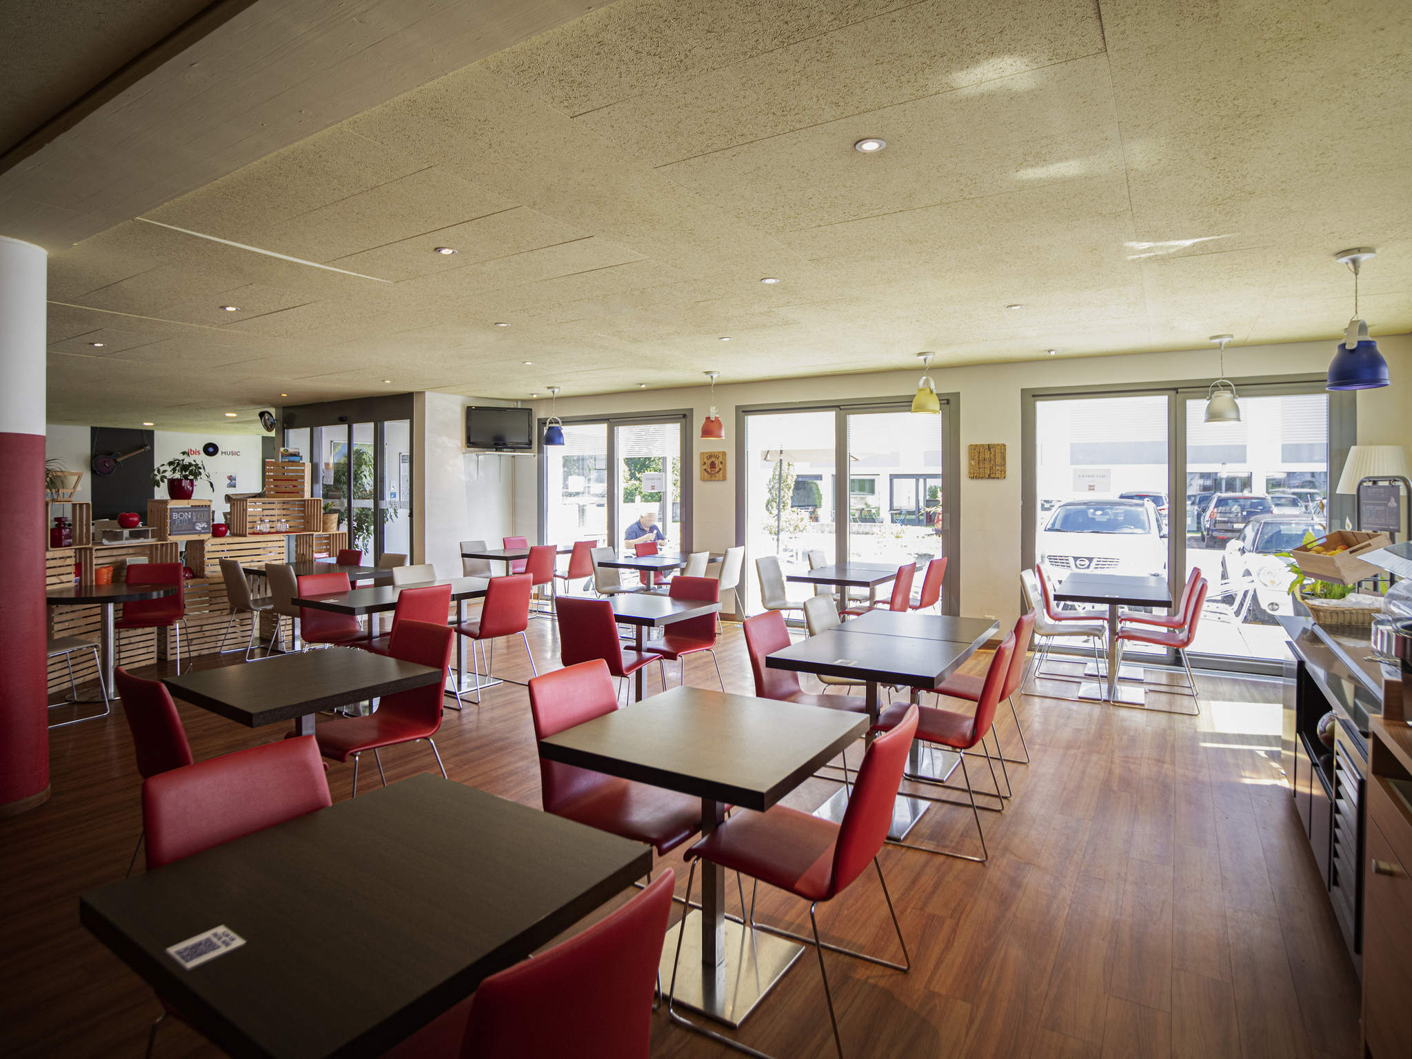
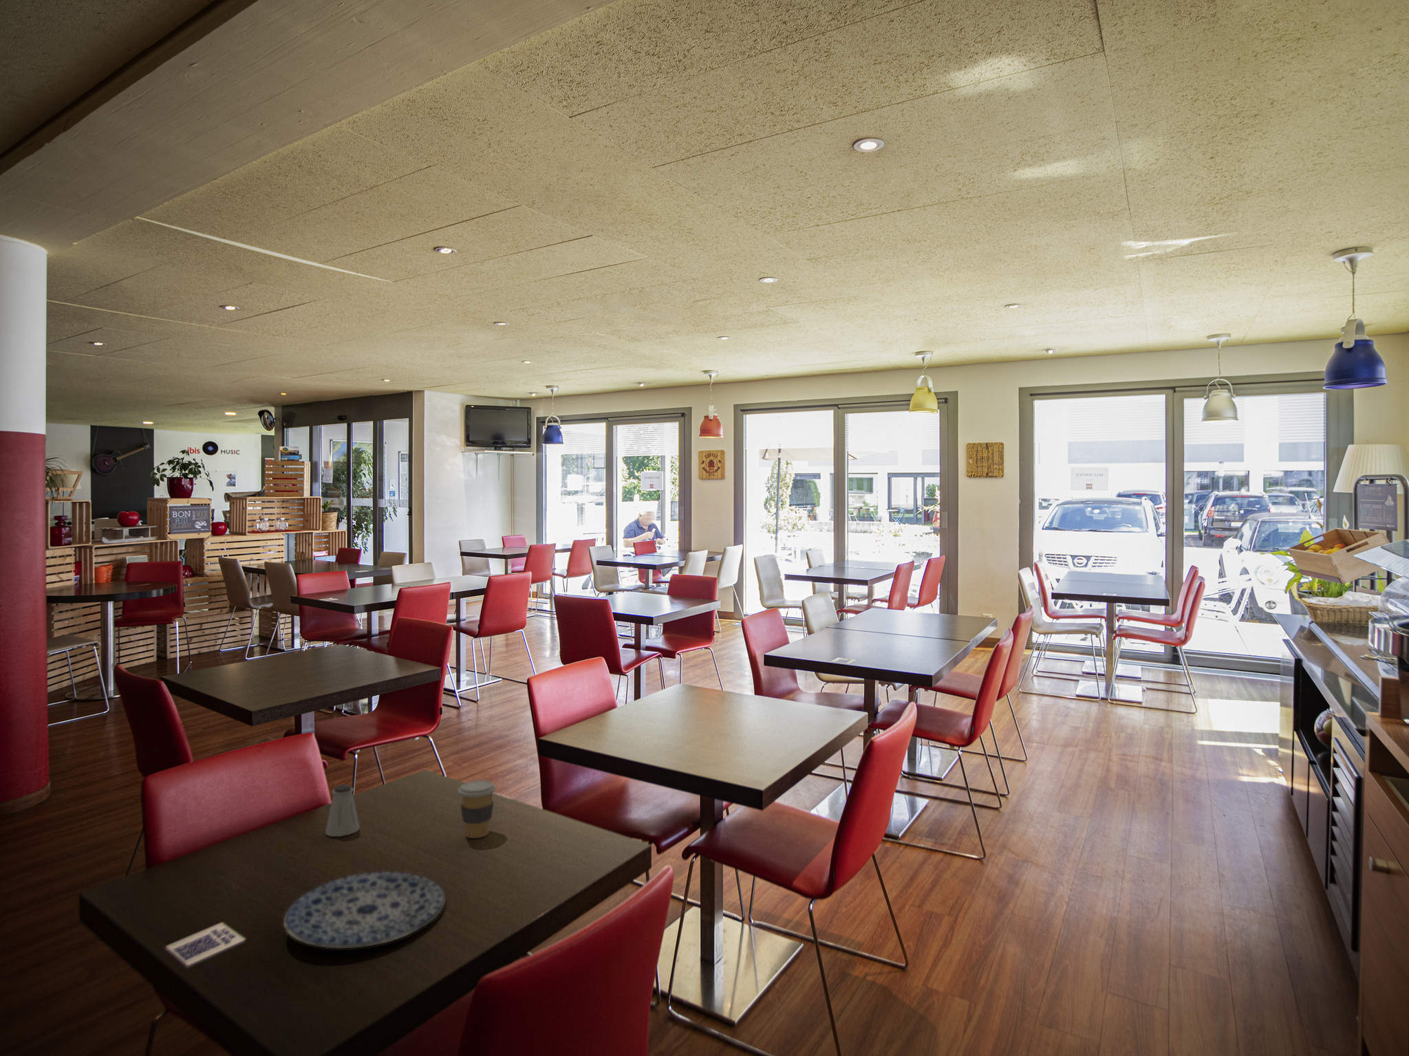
+ saltshaker [325,784,361,837]
+ coffee cup [457,780,497,839]
+ plate [283,871,446,948]
